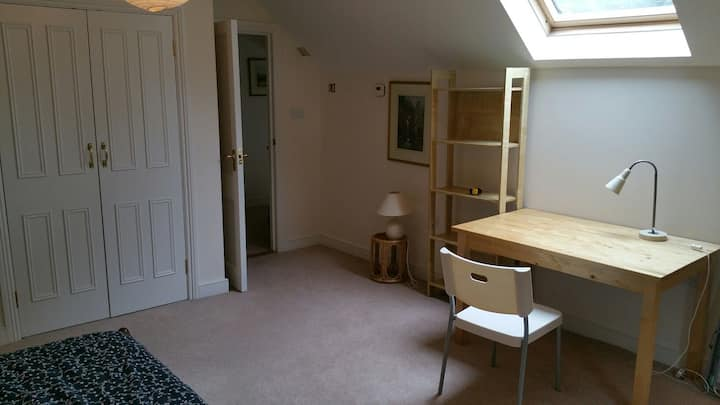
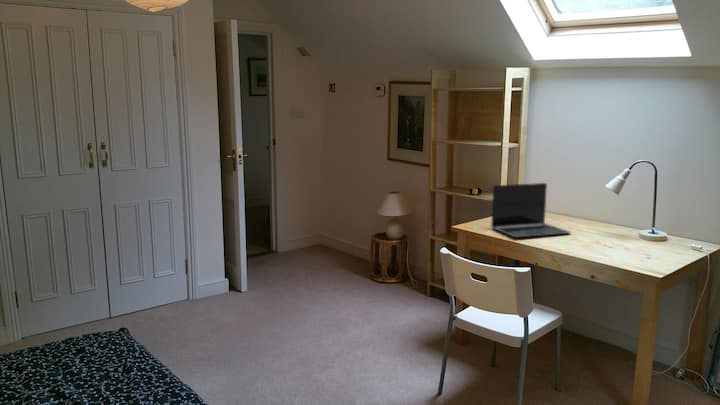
+ laptop [490,182,572,239]
